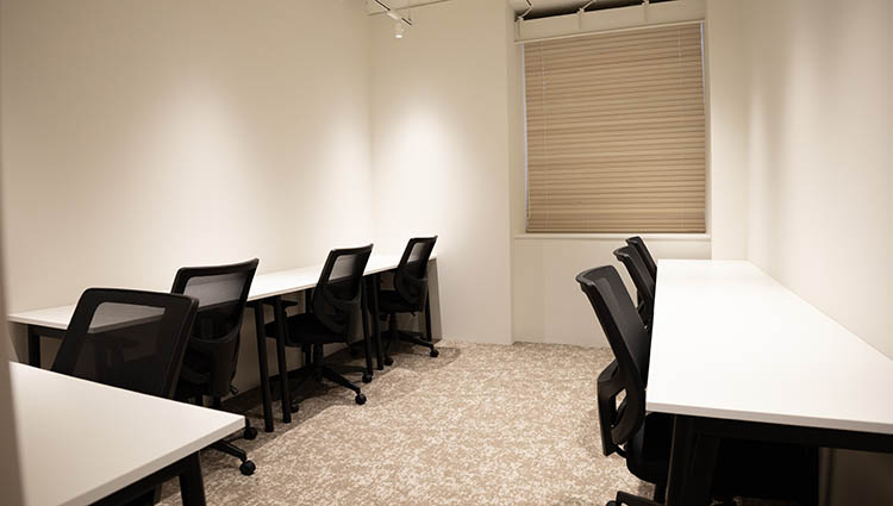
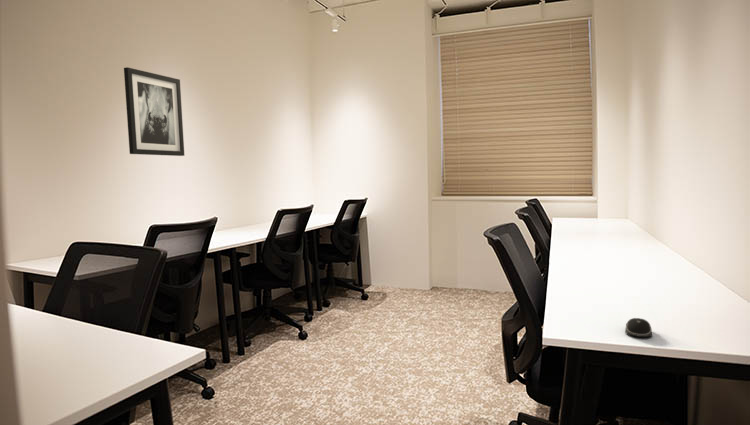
+ wall art [123,66,185,157]
+ computer mouse [624,317,653,338]
